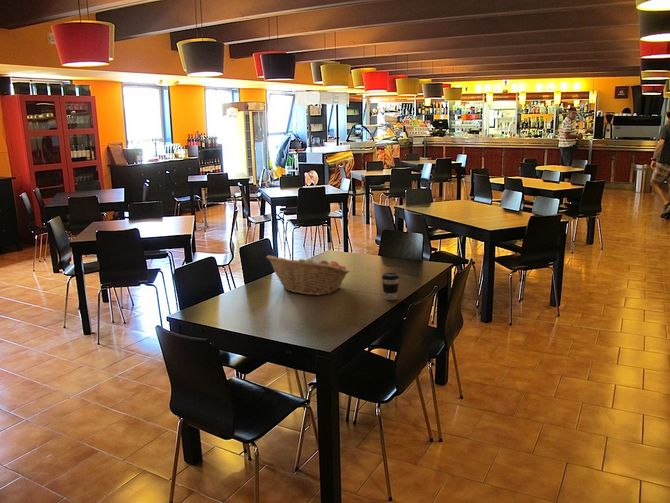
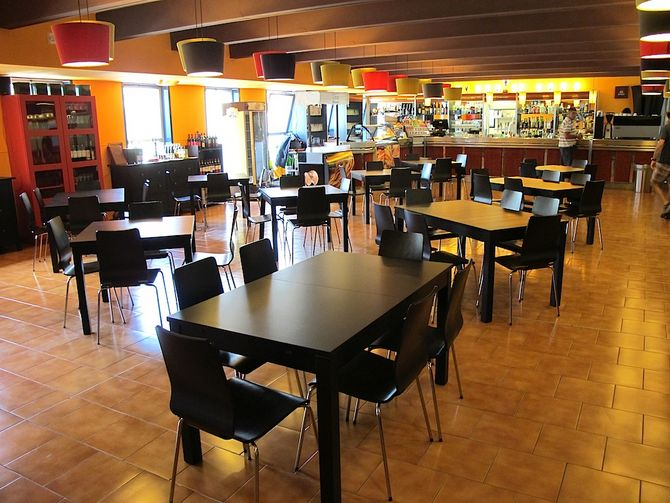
- coffee cup [381,272,400,301]
- fruit basket [265,254,351,296]
